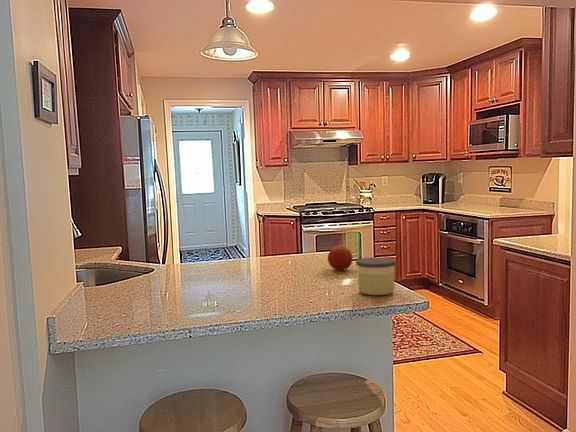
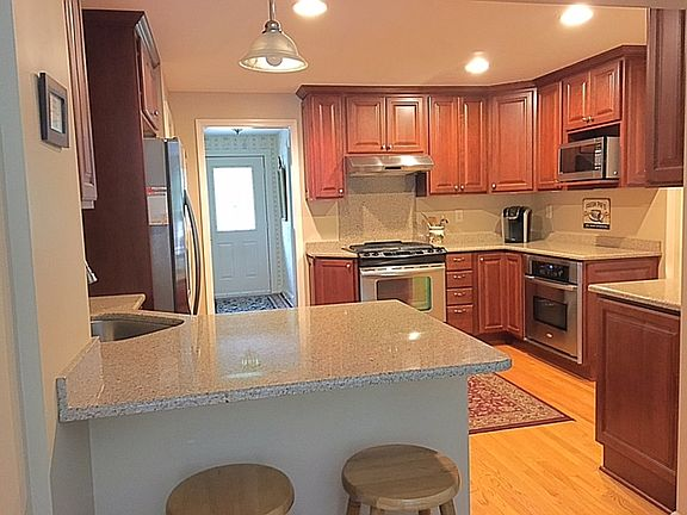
- candle [355,257,397,296]
- fruit [327,244,353,271]
